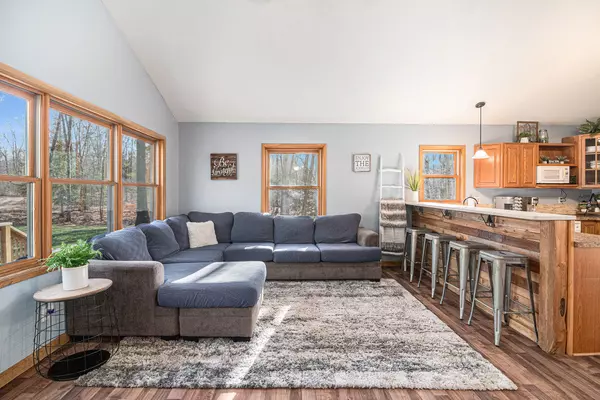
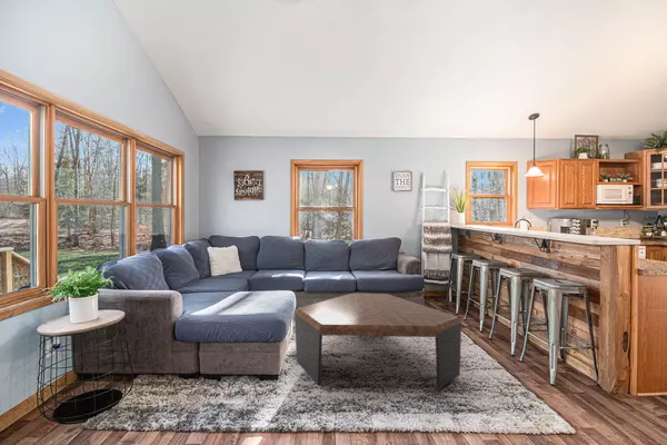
+ coffee table [293,291,462,389]
